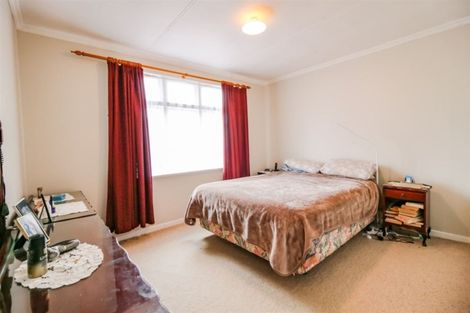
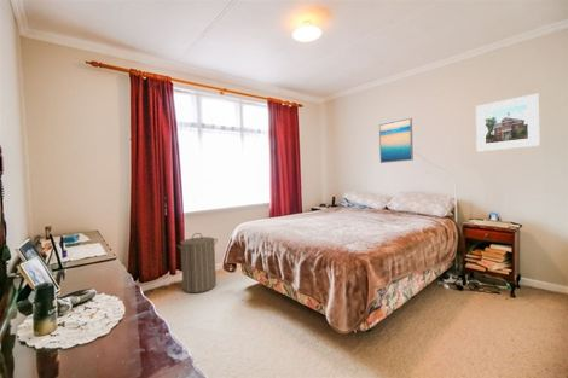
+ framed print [475,93,540,153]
+ wall art [378,117,415,164]
+ laundry hamper [175,232,219,293]
